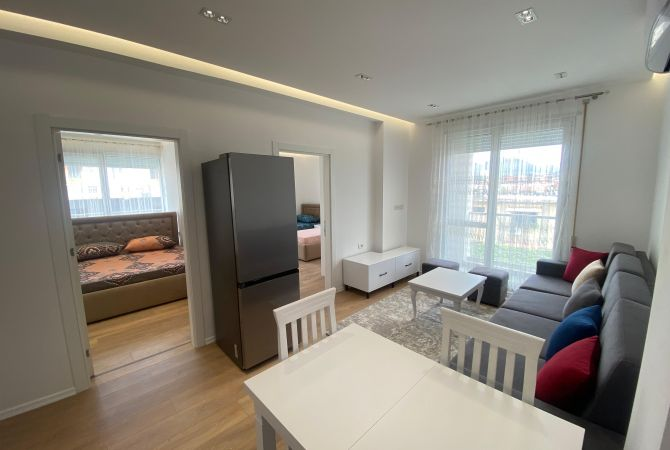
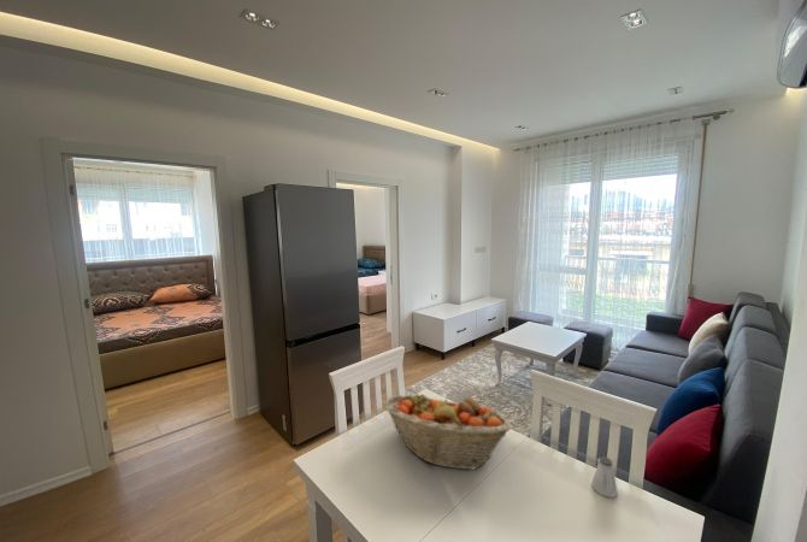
+ fruit basket [381,393,512,471]
+ saltshaker [590,455,619,499]
